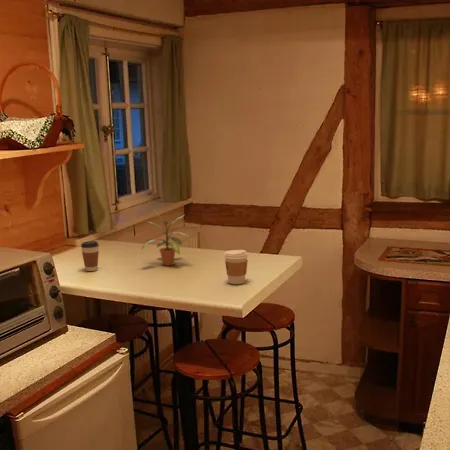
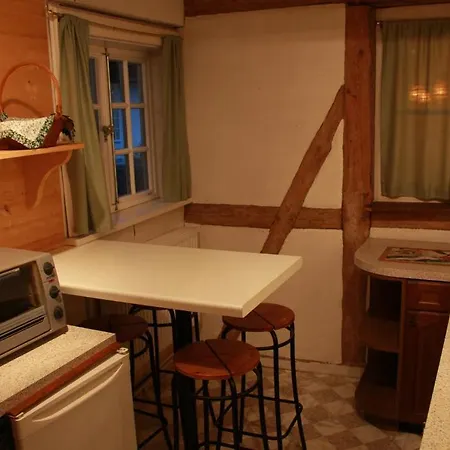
- coffee cup [80,240,100,272]
- coffee cup [223,249,249,285]
- potted plant [141,207,190,266]
